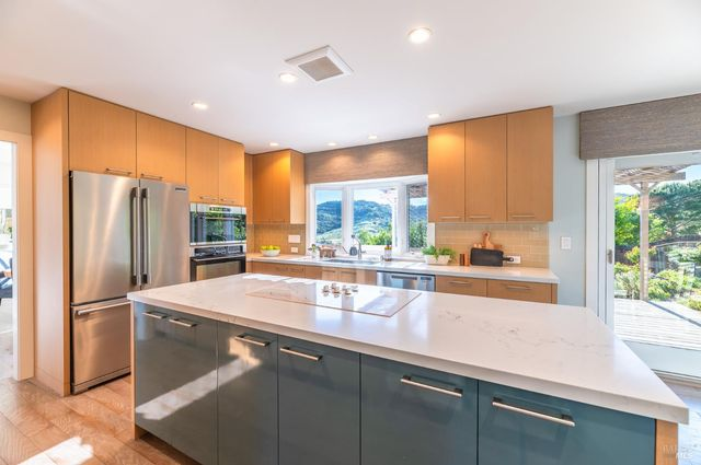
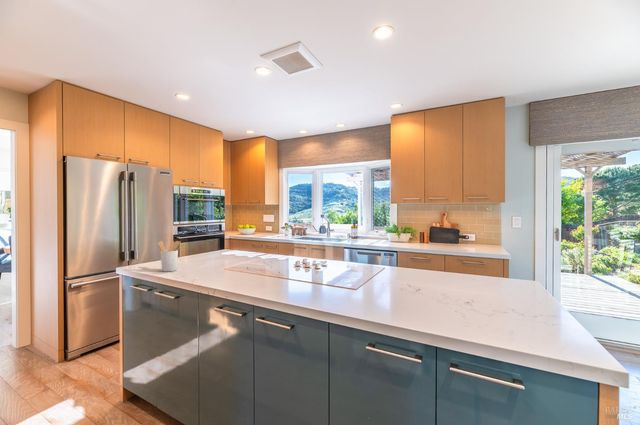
+ utensil holder [157,240,182,273]
